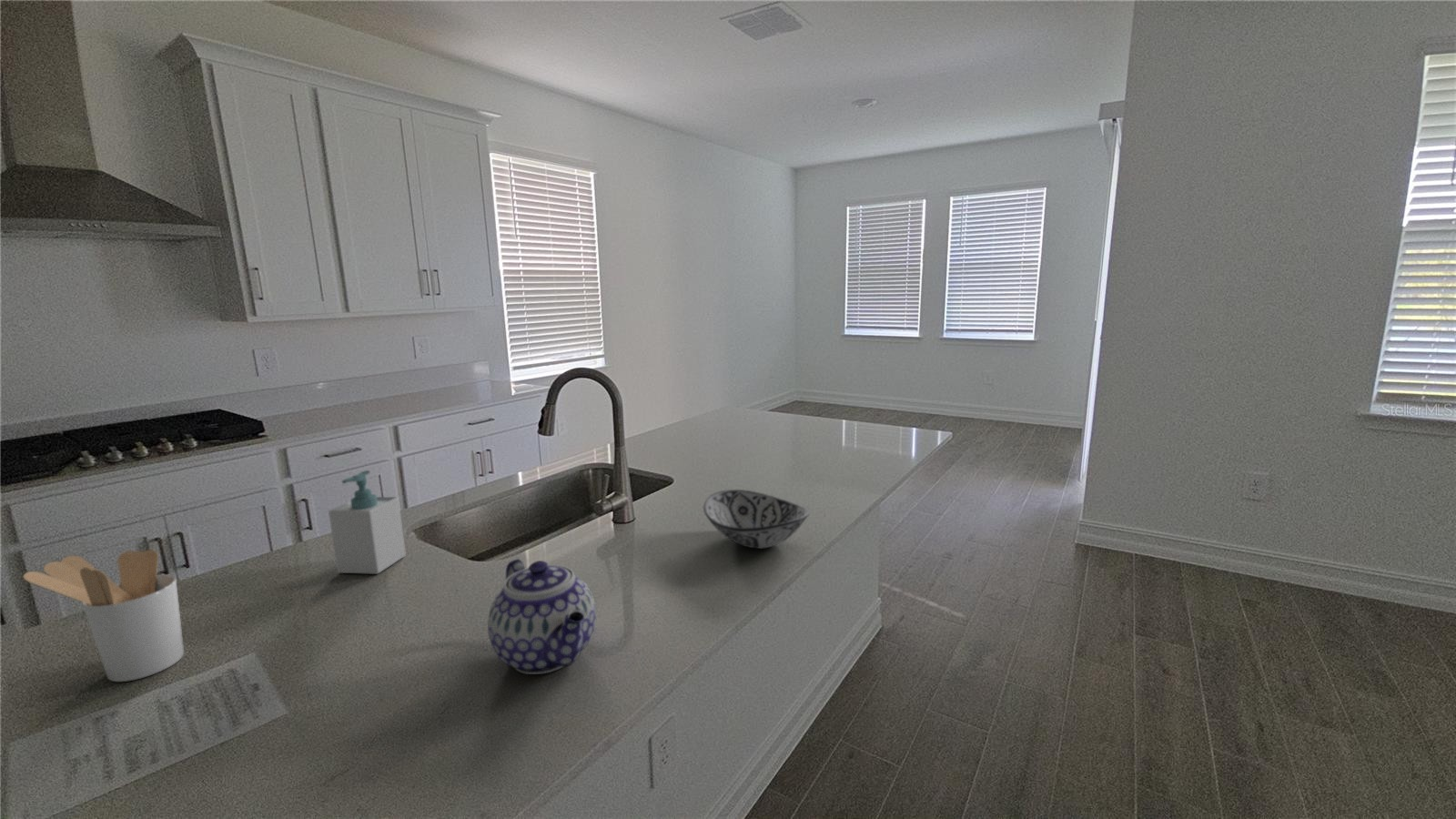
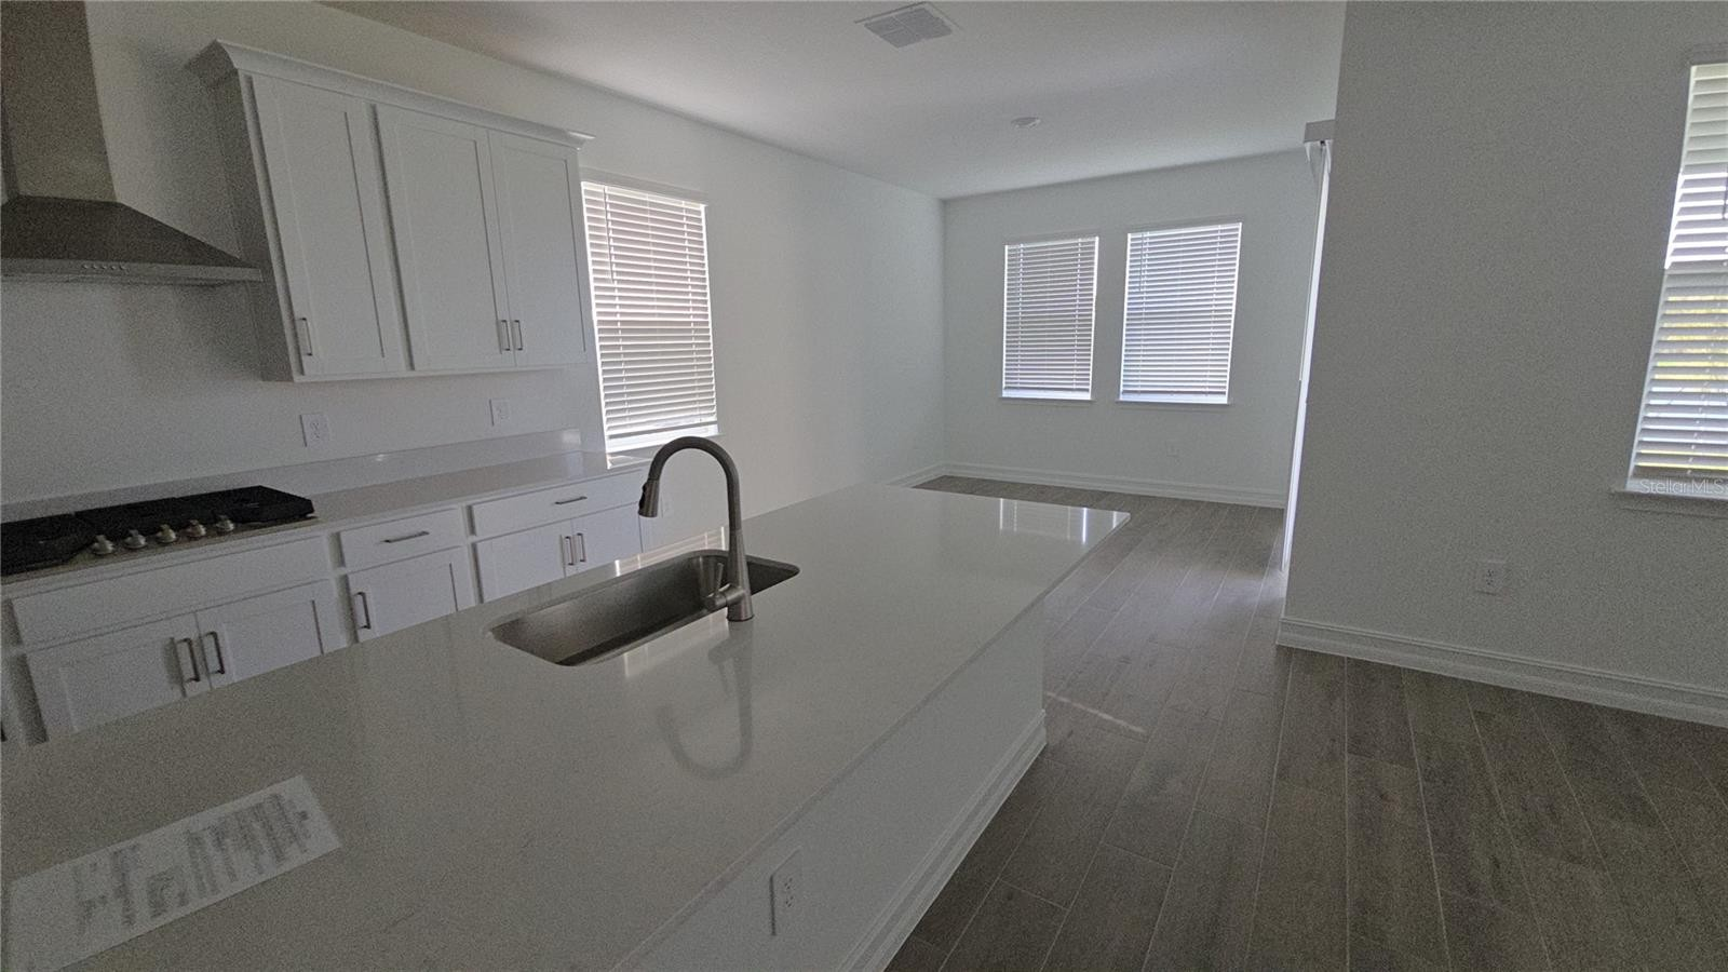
- decorative bowl [703,489,811,550]
- teapot [487,558,597,675]
- soap bottle [328,470,407,575]
- utensil holder [22,549,185,682]
